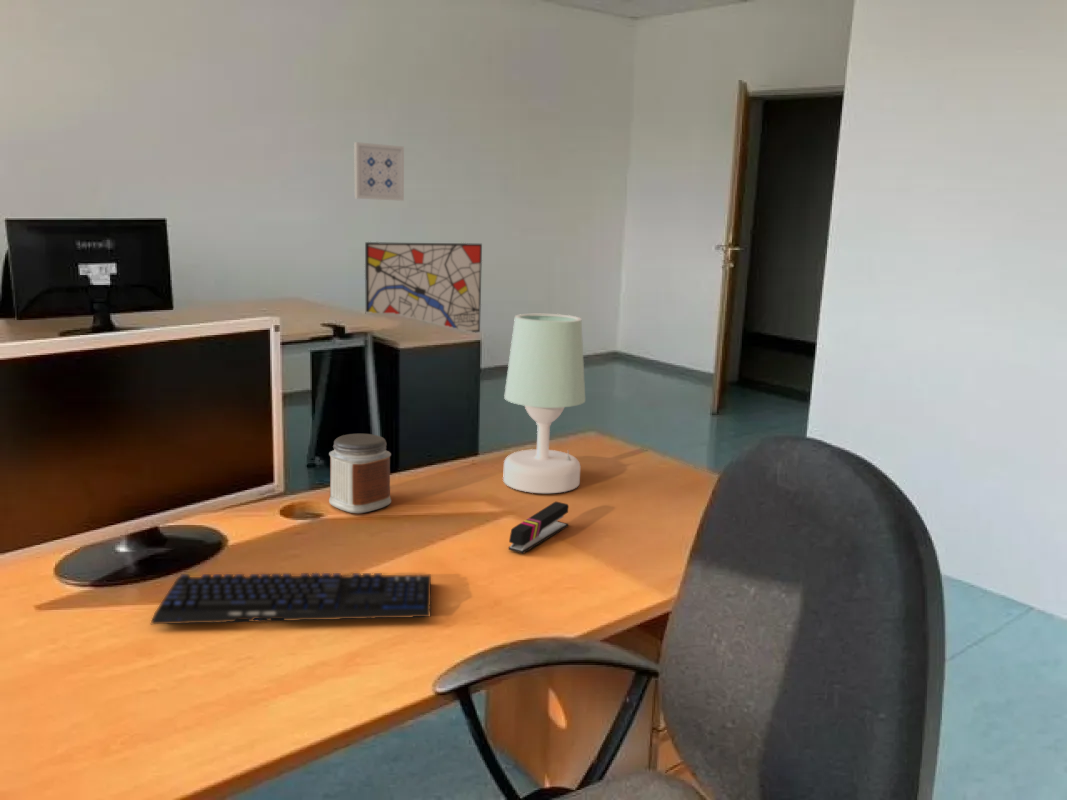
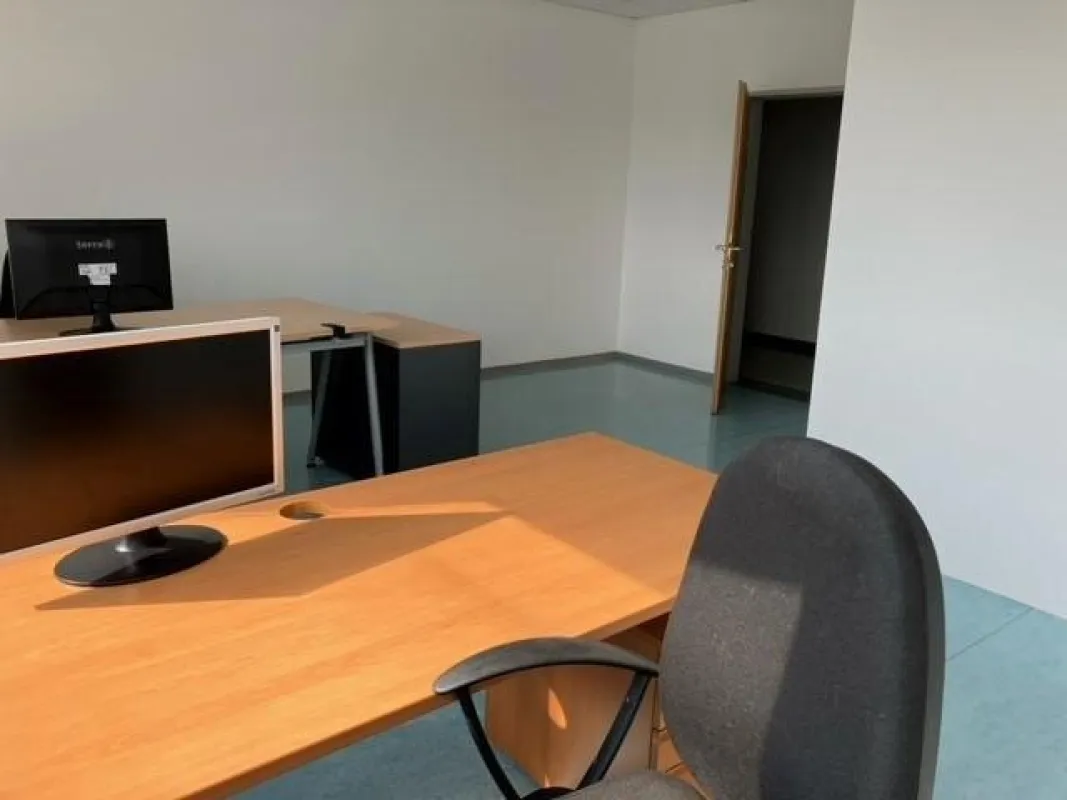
- jar [328,433,392,514]
- table lamp [502,313,586,494]
- wall art [353,141,405,202]
- wall art [364,241,483,333]
- stapler [507,501,569,554]
- keyboard [150,572,432,625]
